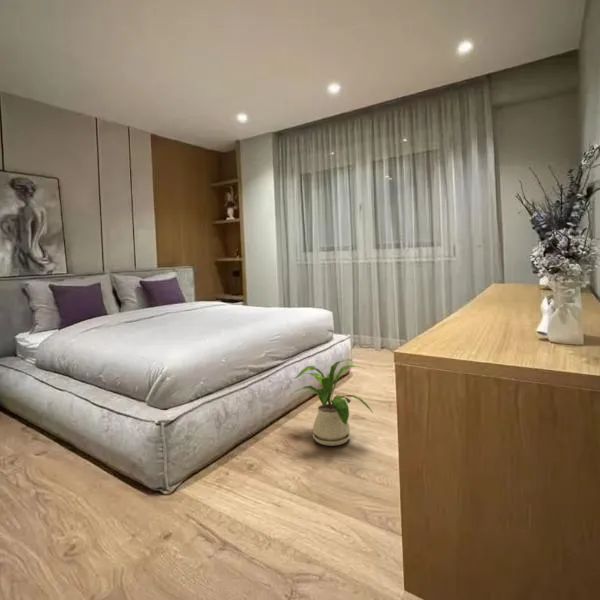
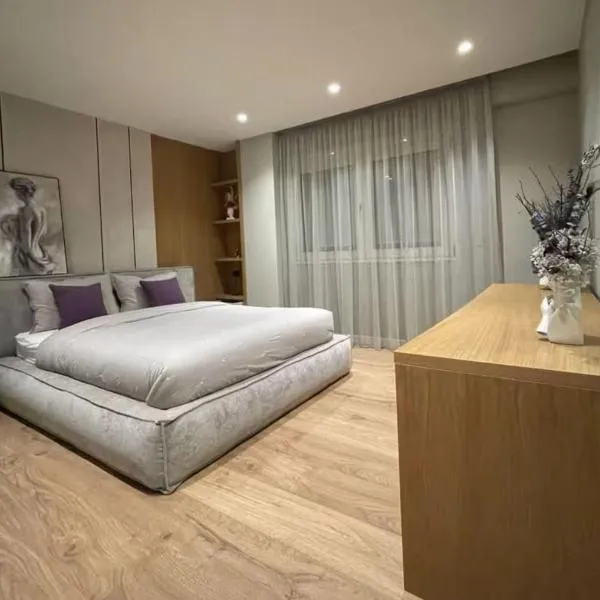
- house plant [291,358,375,447]
